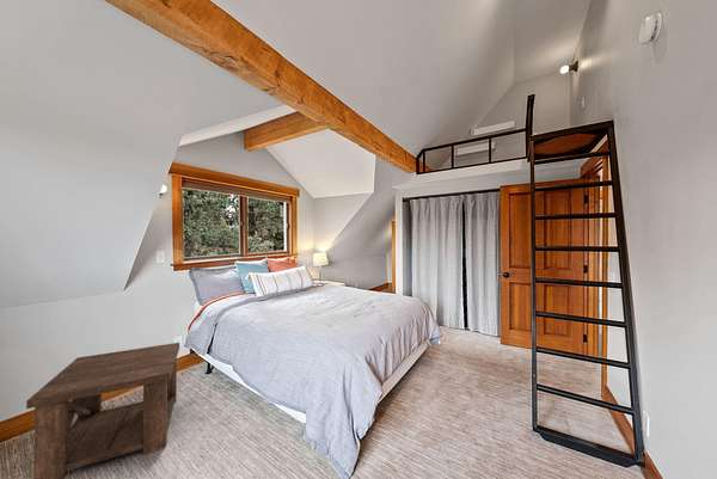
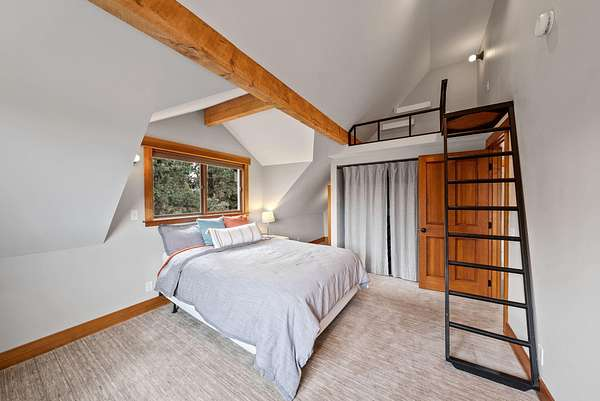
- side table [25,342,180,479]
